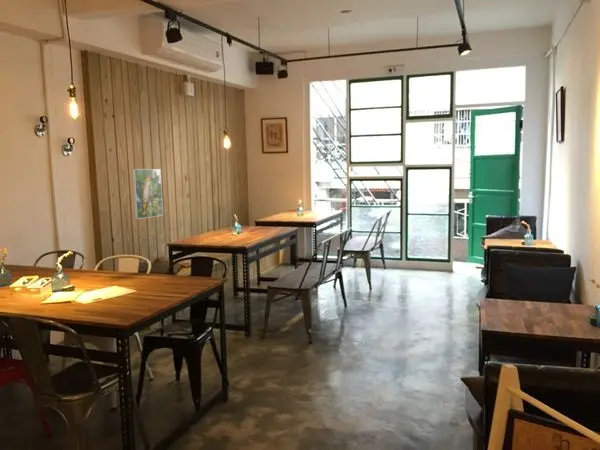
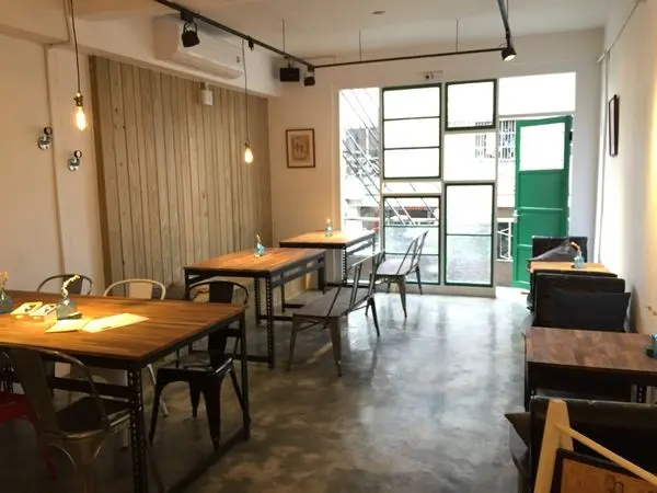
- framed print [131,168,164,220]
